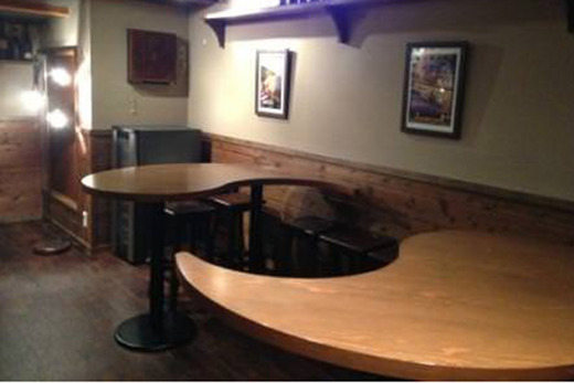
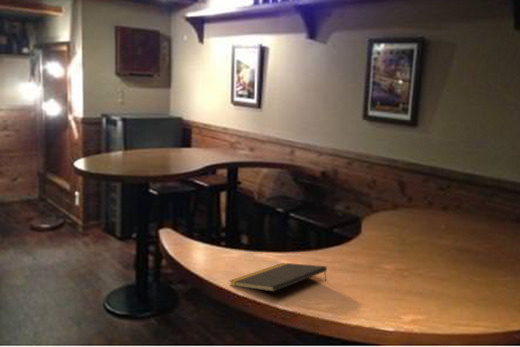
+ notepad [229,262,328,293]
